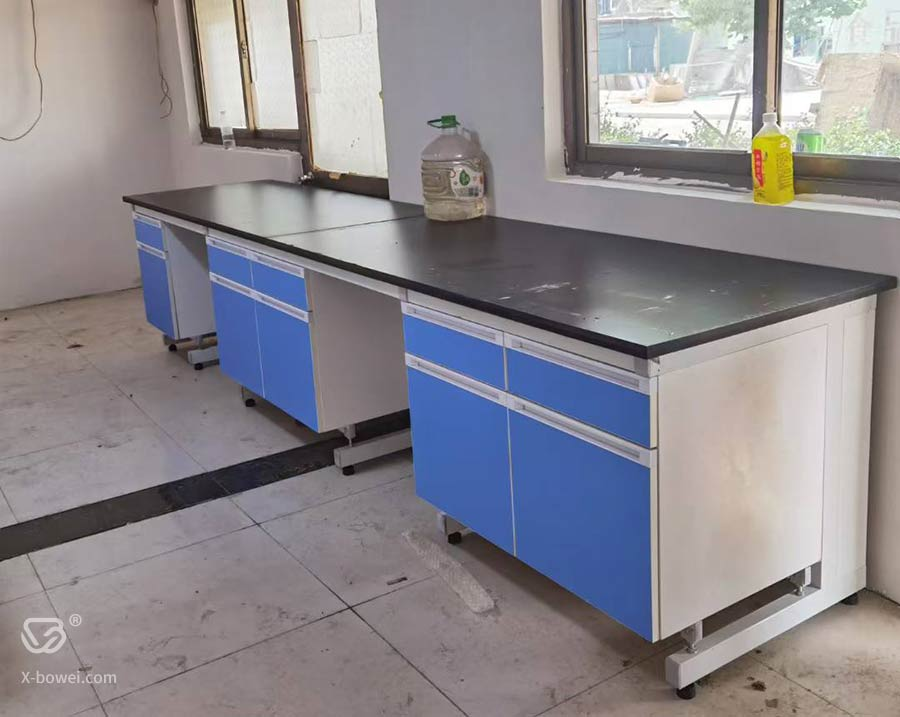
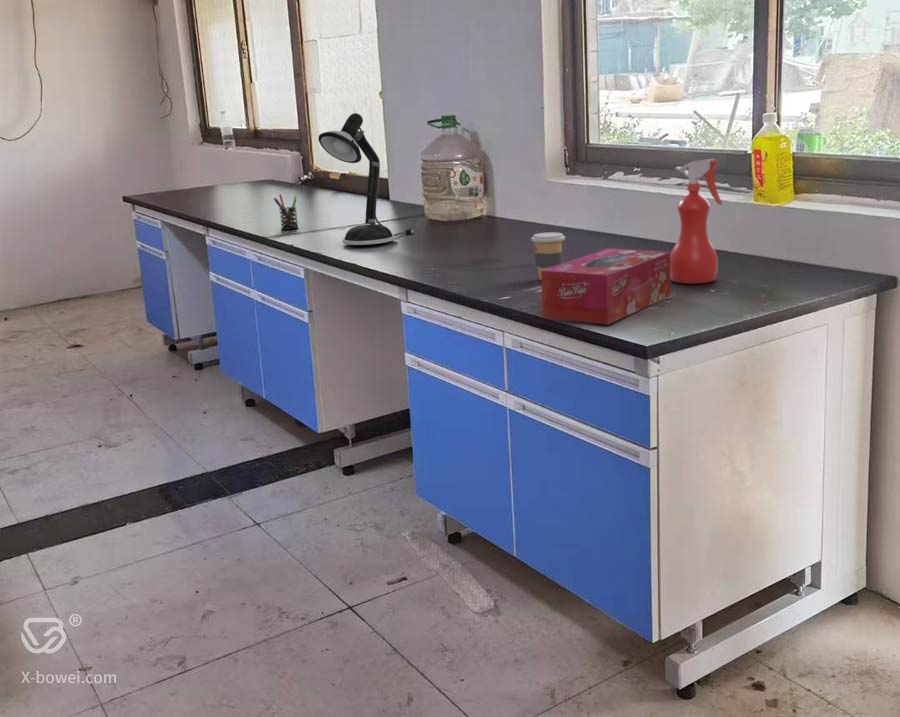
+ tissue box [541,247,671,325]
+ coffee cup [530,231,566,281]
+ desk lamp [317,112,415,246]
+ spray bottle [670,158,724,285]
+ pen holder [273,193,299,231]
